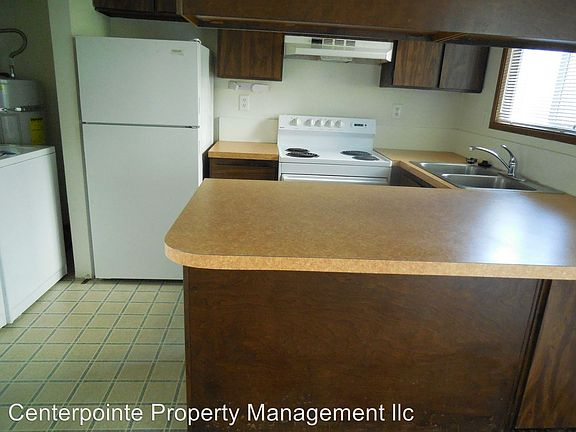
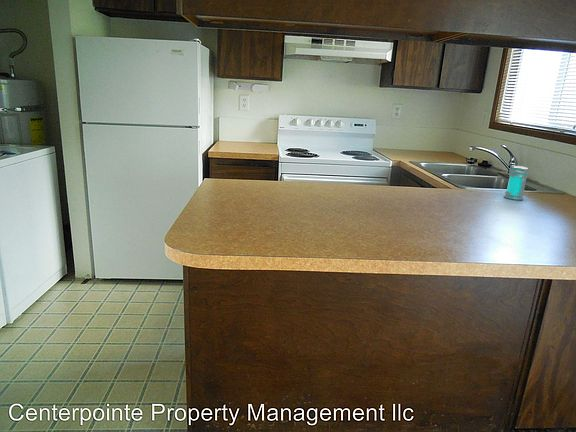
+ jar [503,165,530,201]
